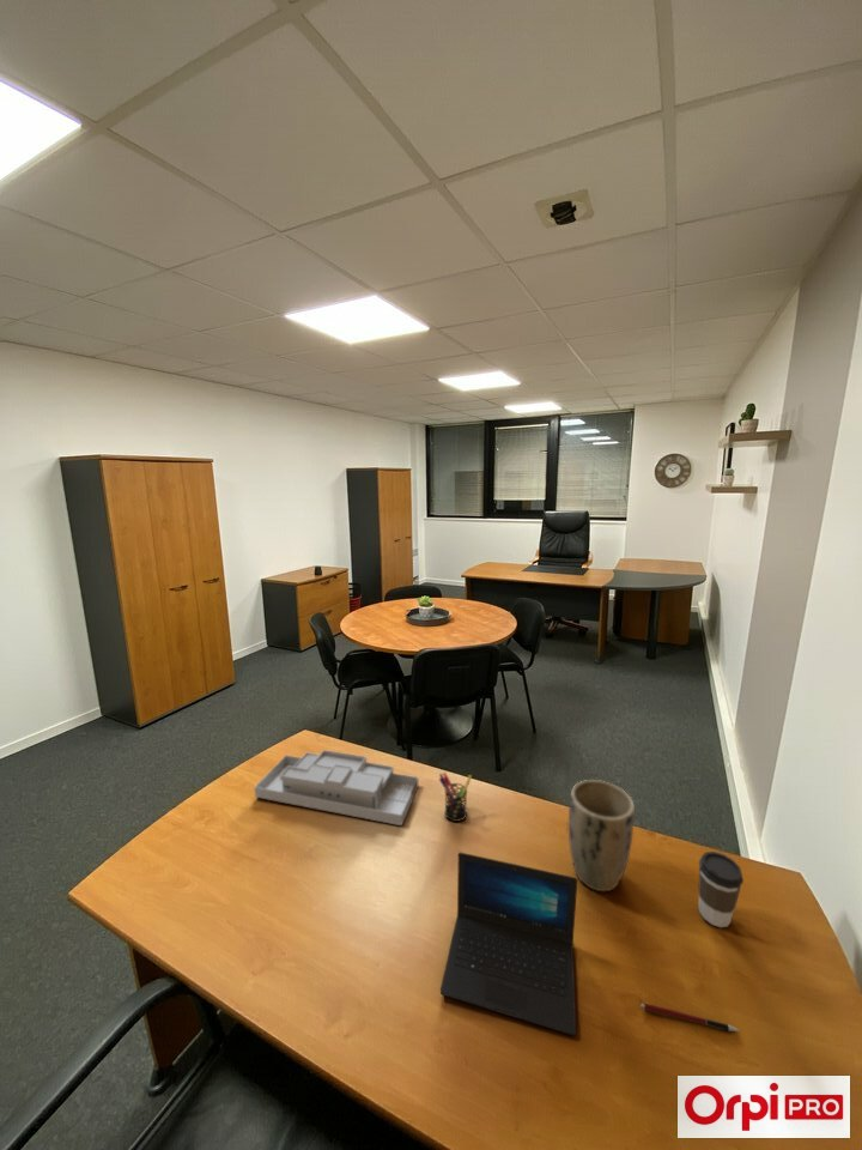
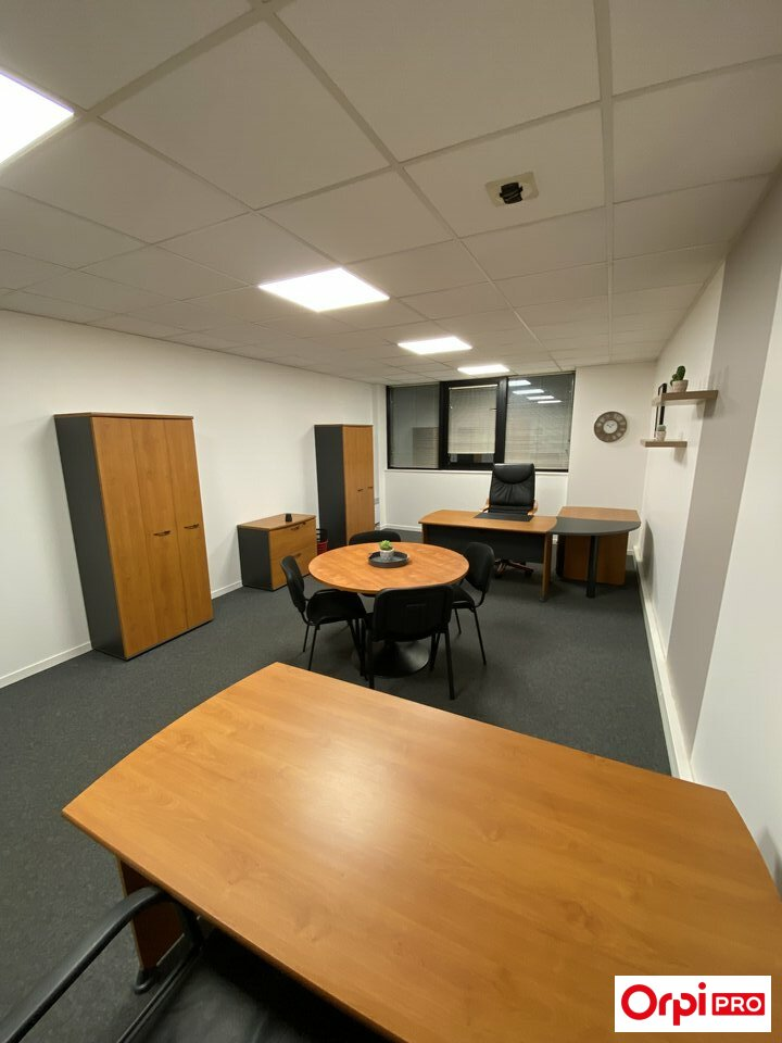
- pen holder [438,771,473,823]
- pen [639,1003,741,1033]
- laptop [439,852,578,1036]
- coffee cup [697,851,745,928]
- desk organizer [253,749,419,827]
- plant pot [567,779,636,892]
